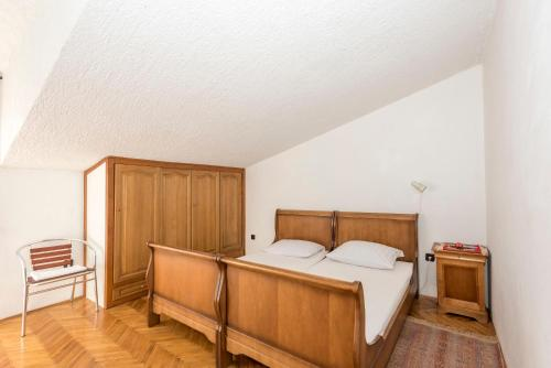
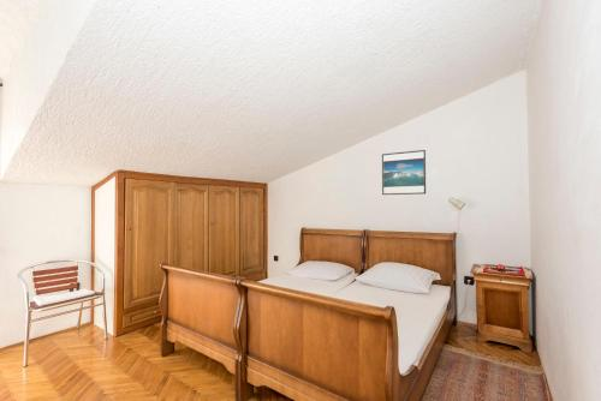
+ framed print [381,149,427,196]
